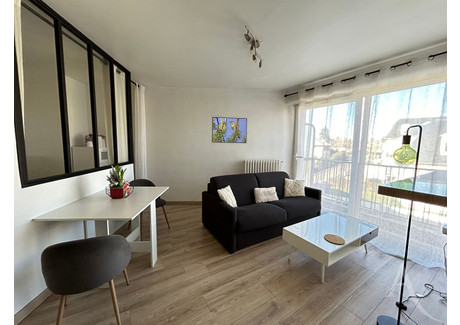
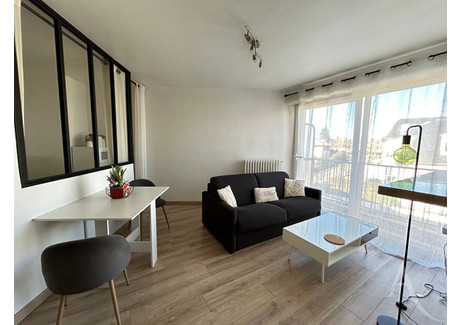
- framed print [211,116,248,144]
